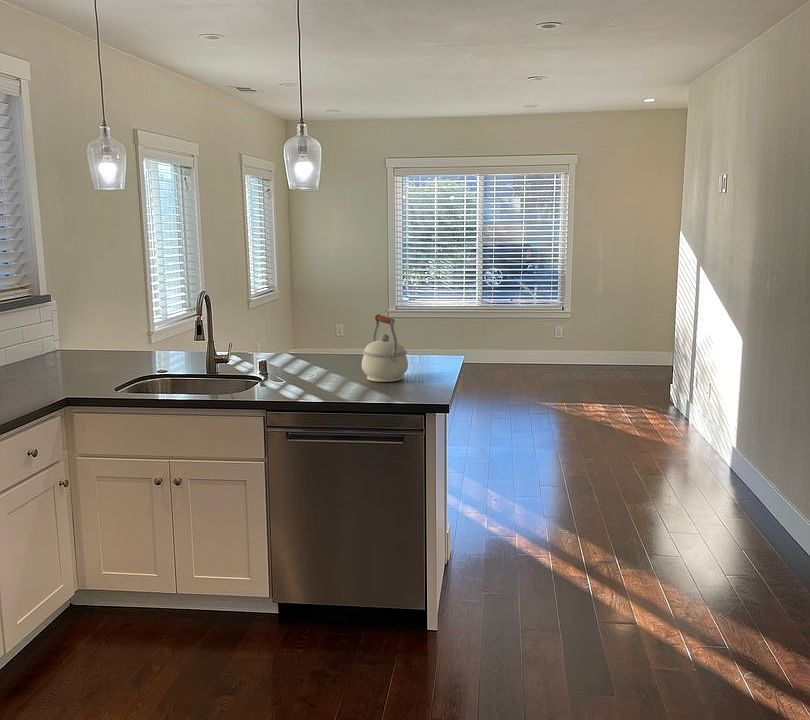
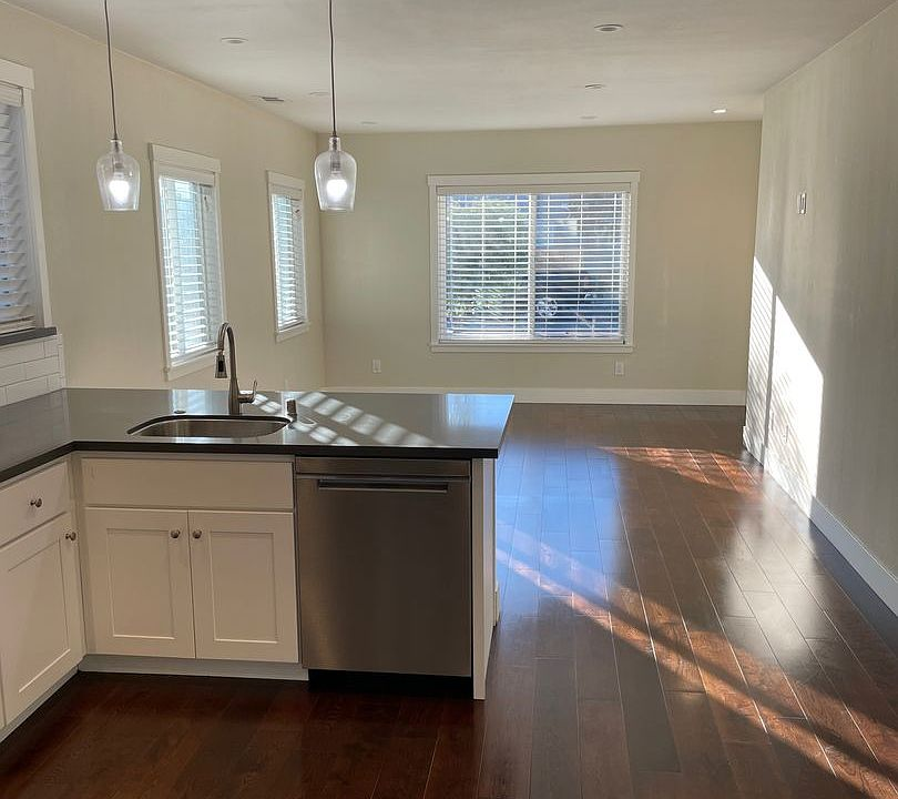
- kettle [361,314,409,383]
